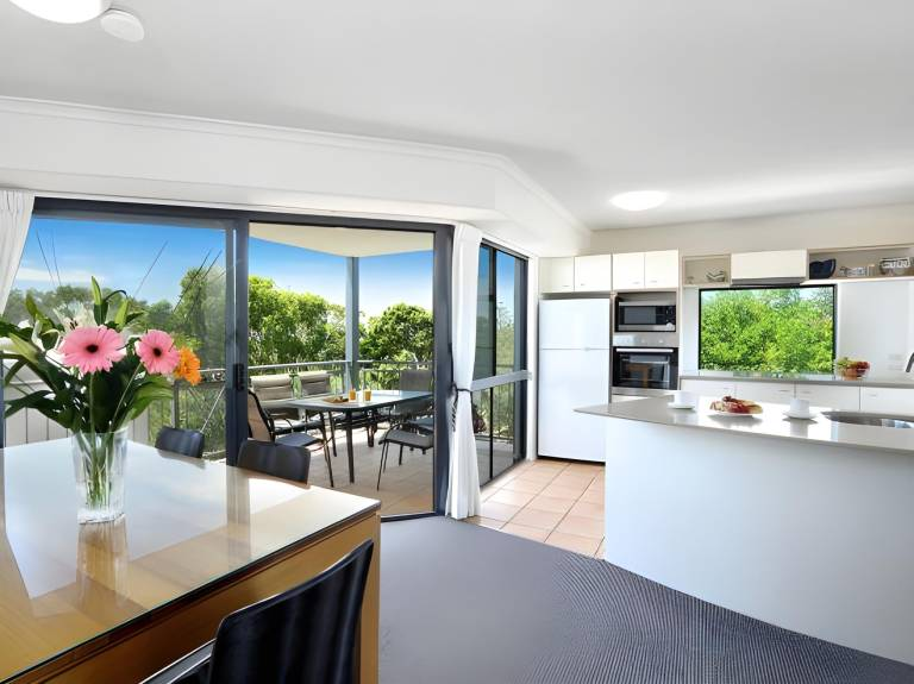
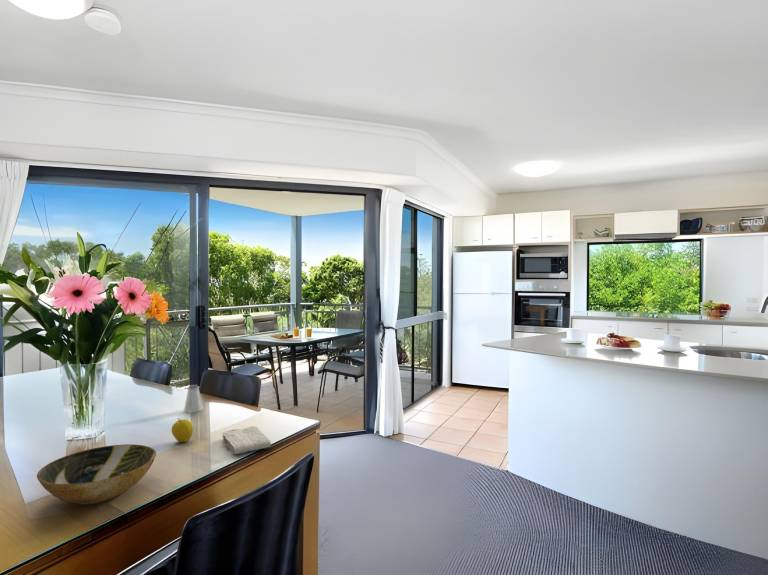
+ saltshaker [183,384,204,414]
+ washcloth [222,425,272,455]
+ bowl [36,443,157,506]
+ apple [171,417,194,443]
